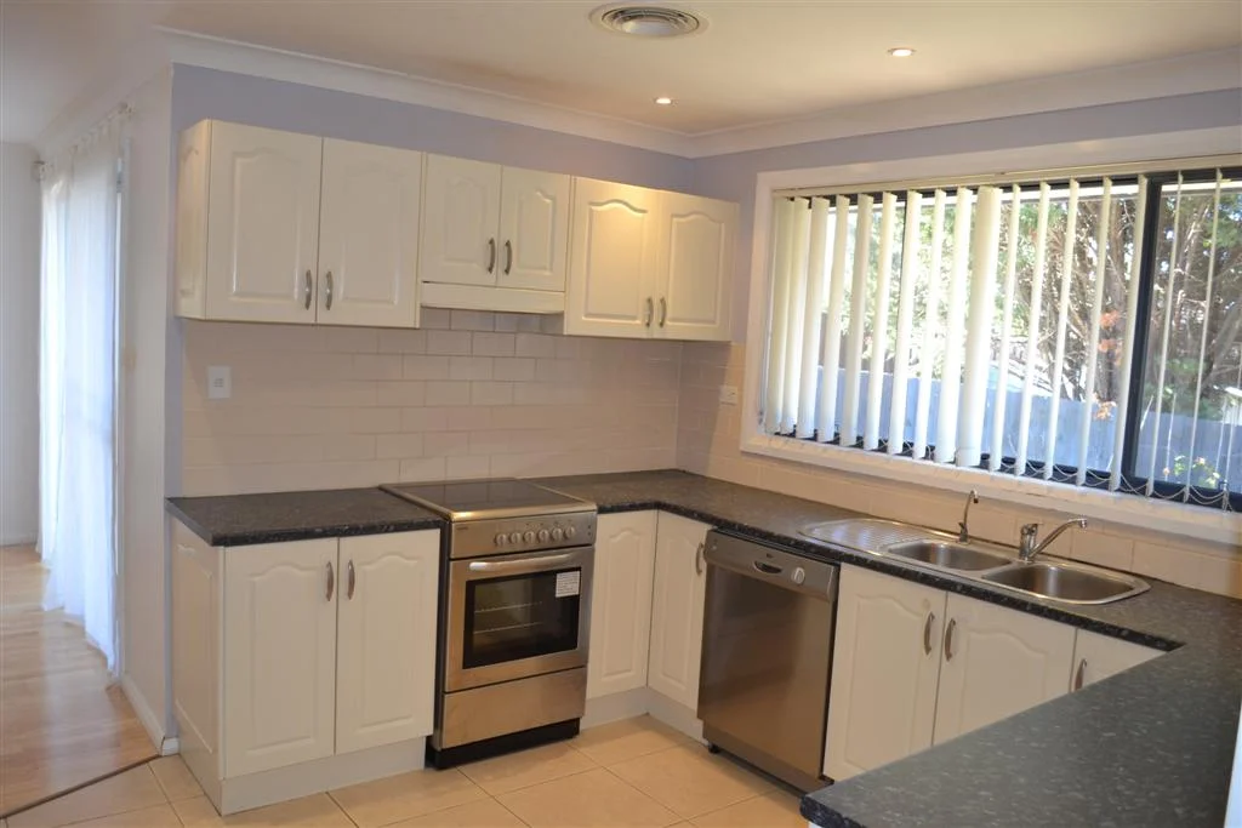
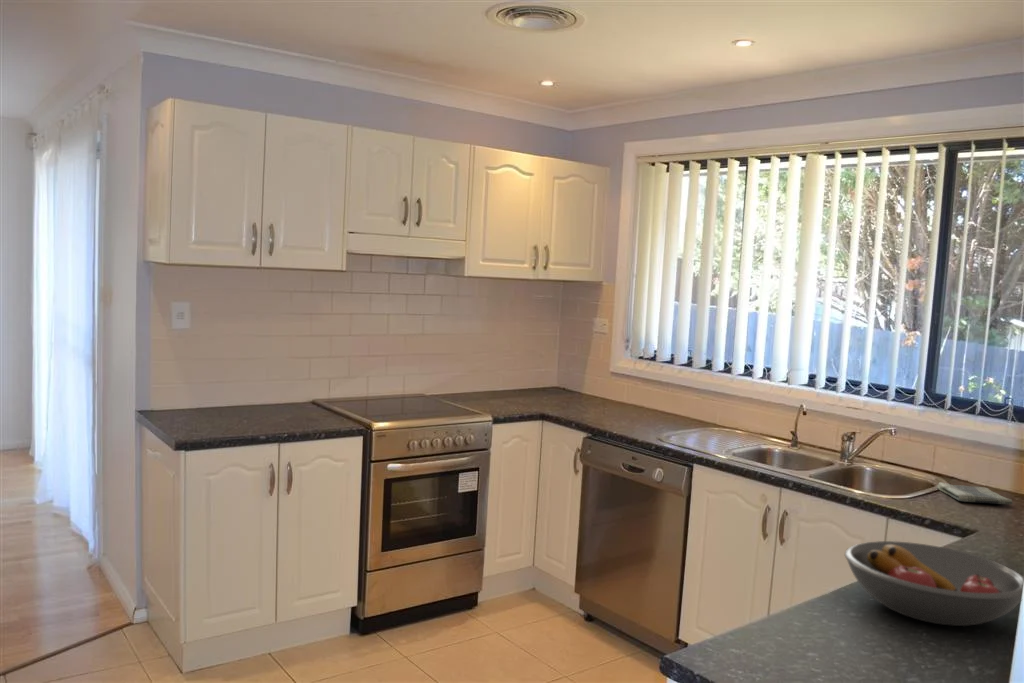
+ fruit bowl [844,540,1024,627]
+ dish towel [936,481,1014,505]
